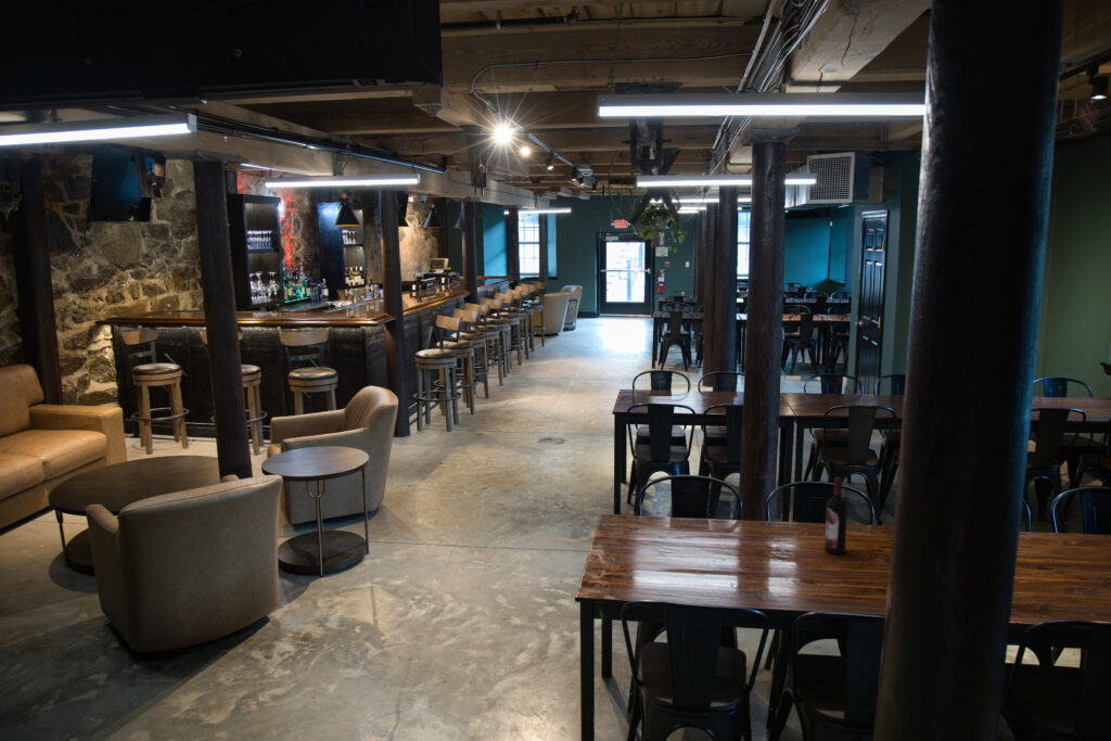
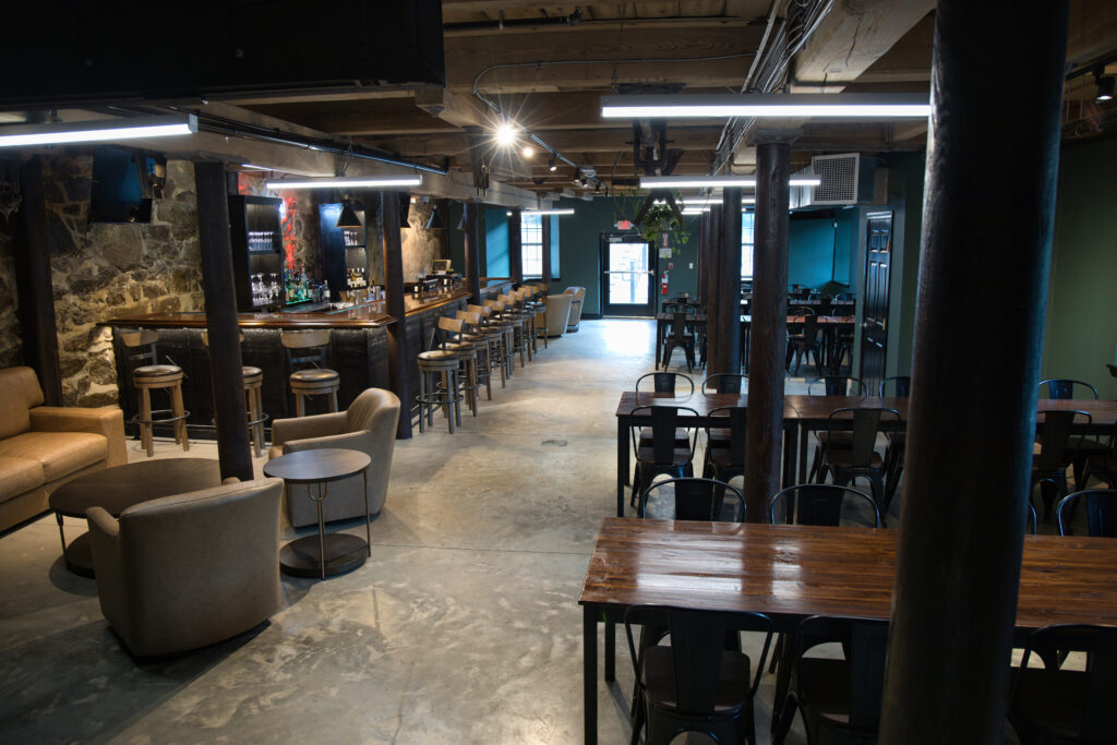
- wine bottle [823,476,848,555]
